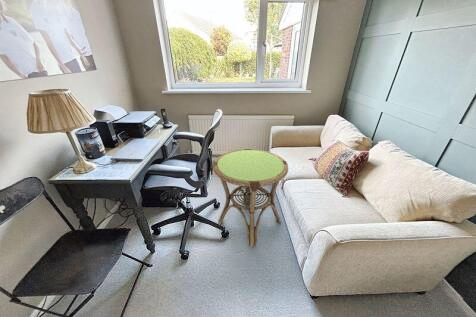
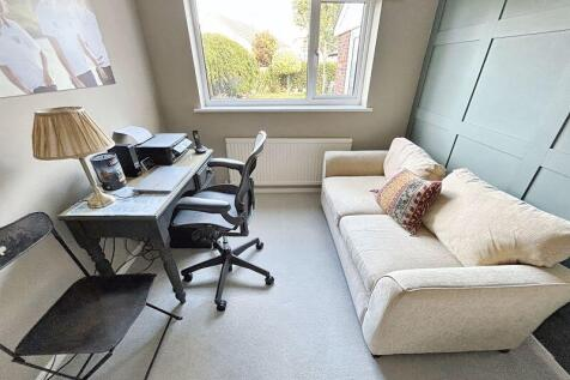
- side table [212,148,289,248]
